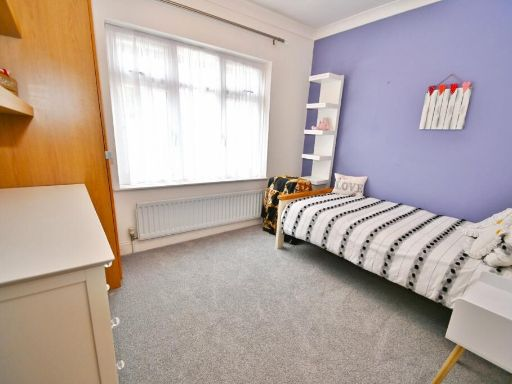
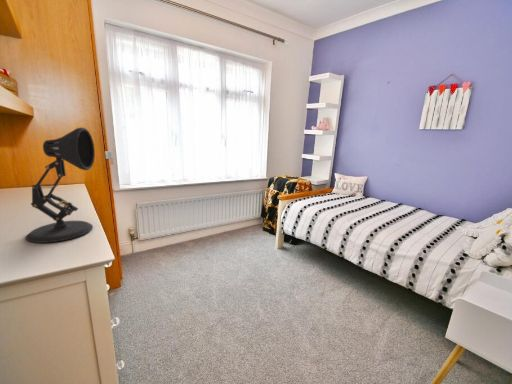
+ desk lamp [25,127,96,244]
